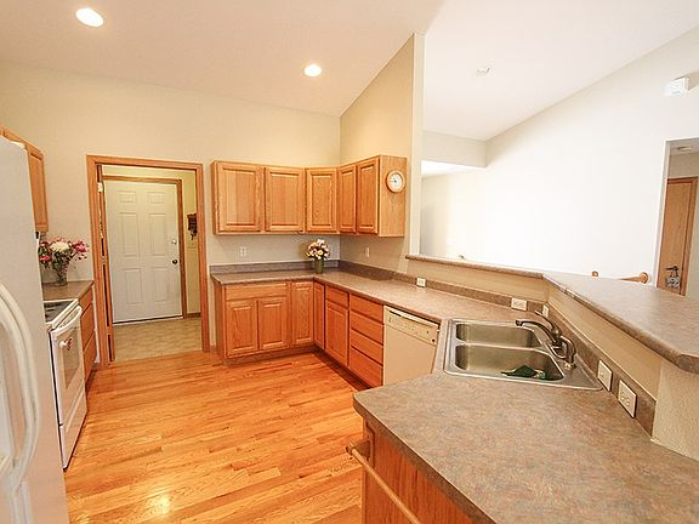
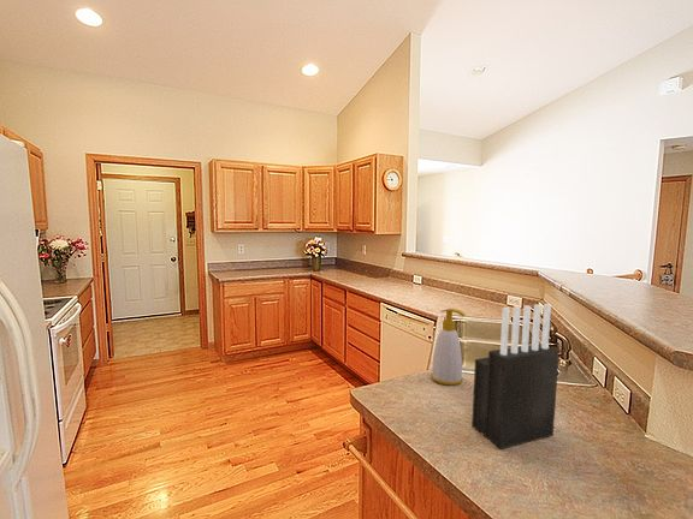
+ soap bottle [430,308,467,386]
+ knife block [470,303,561,451]
